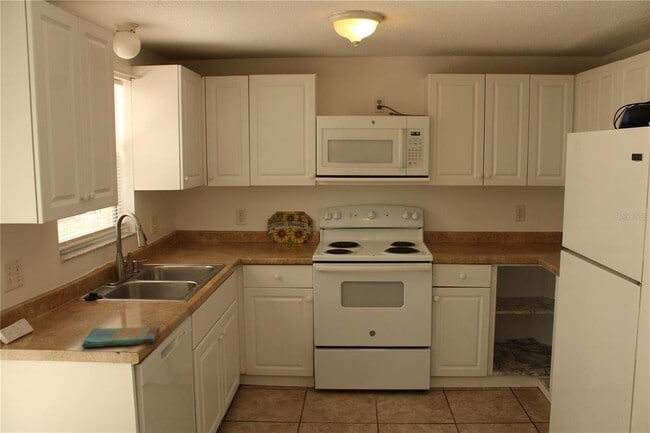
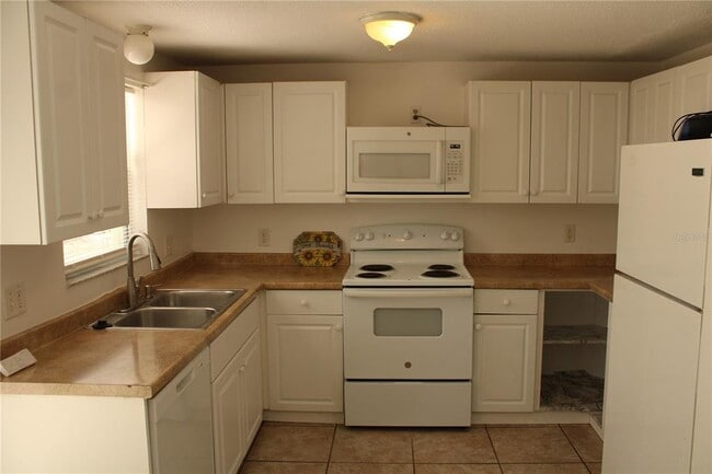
- dish towel [81,325,160,349]
